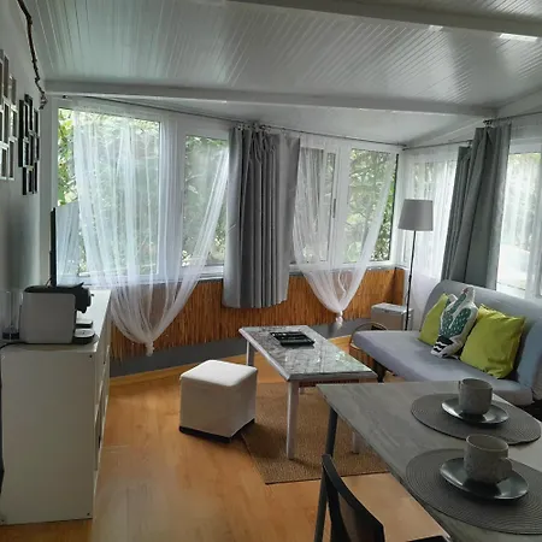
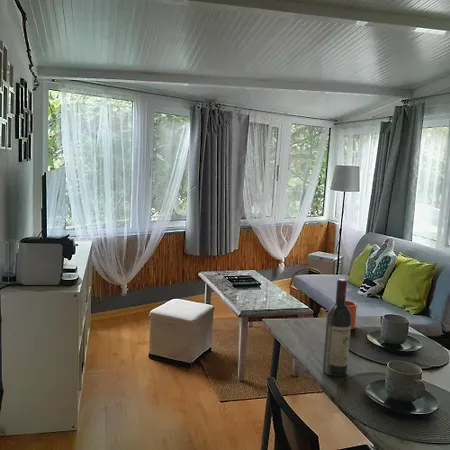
+ mug [334,300,358,331]
+ wine bottle [322,278,351,378]
